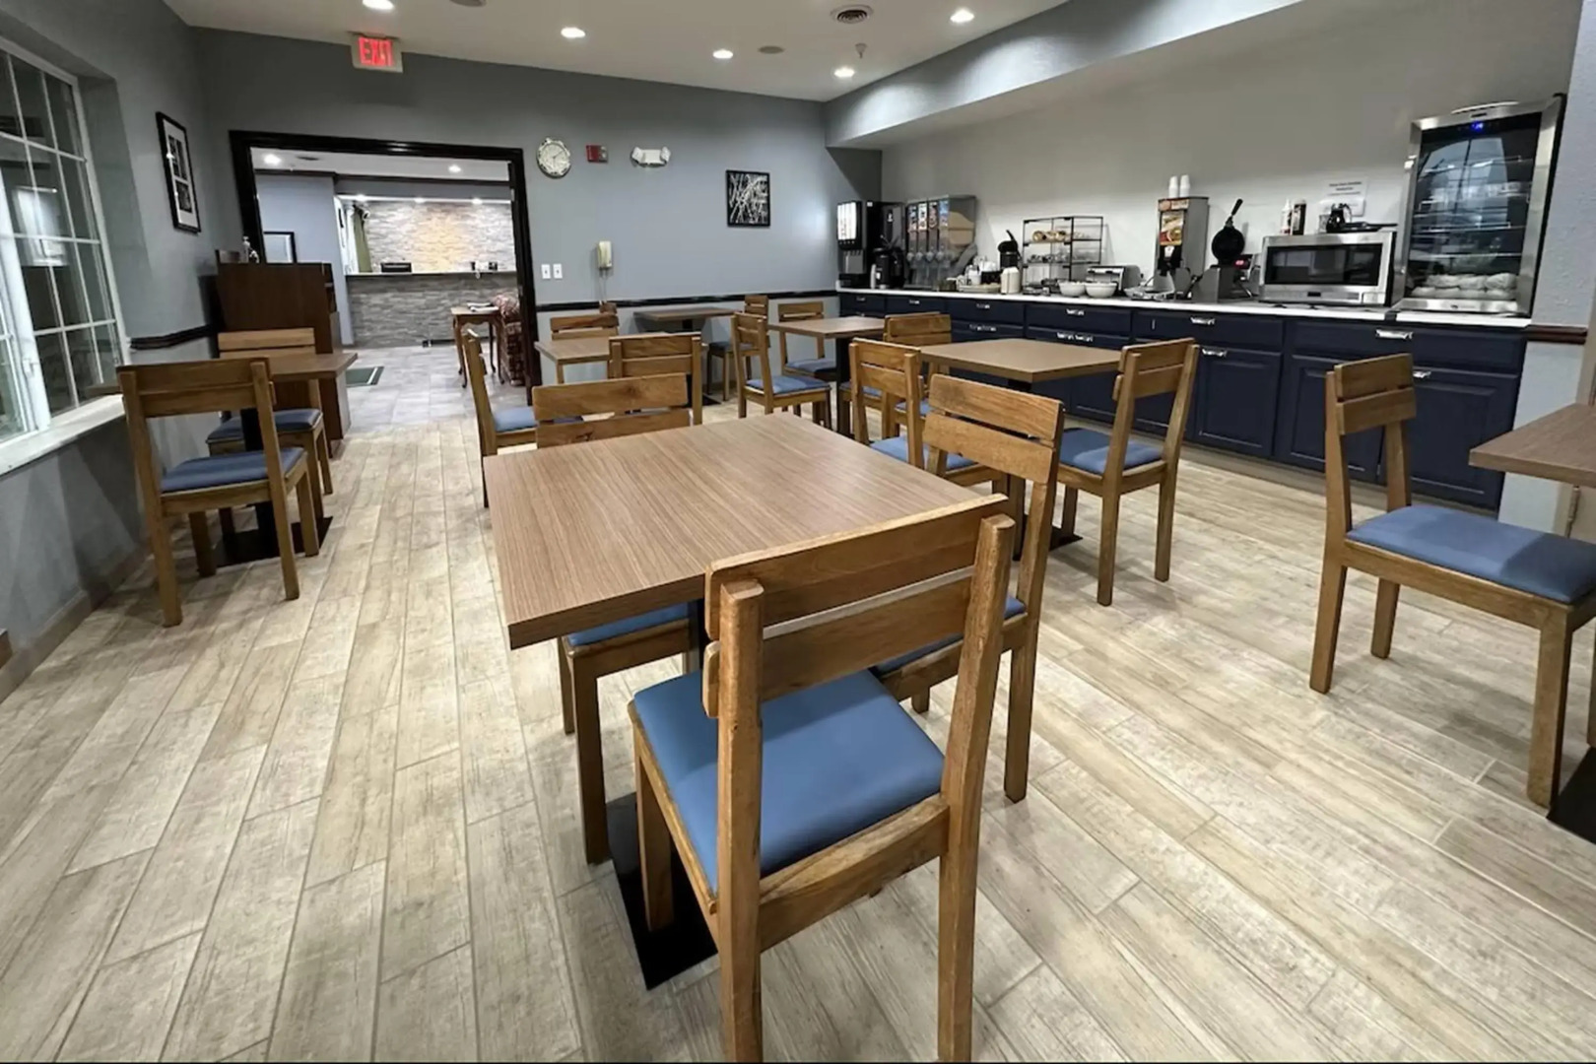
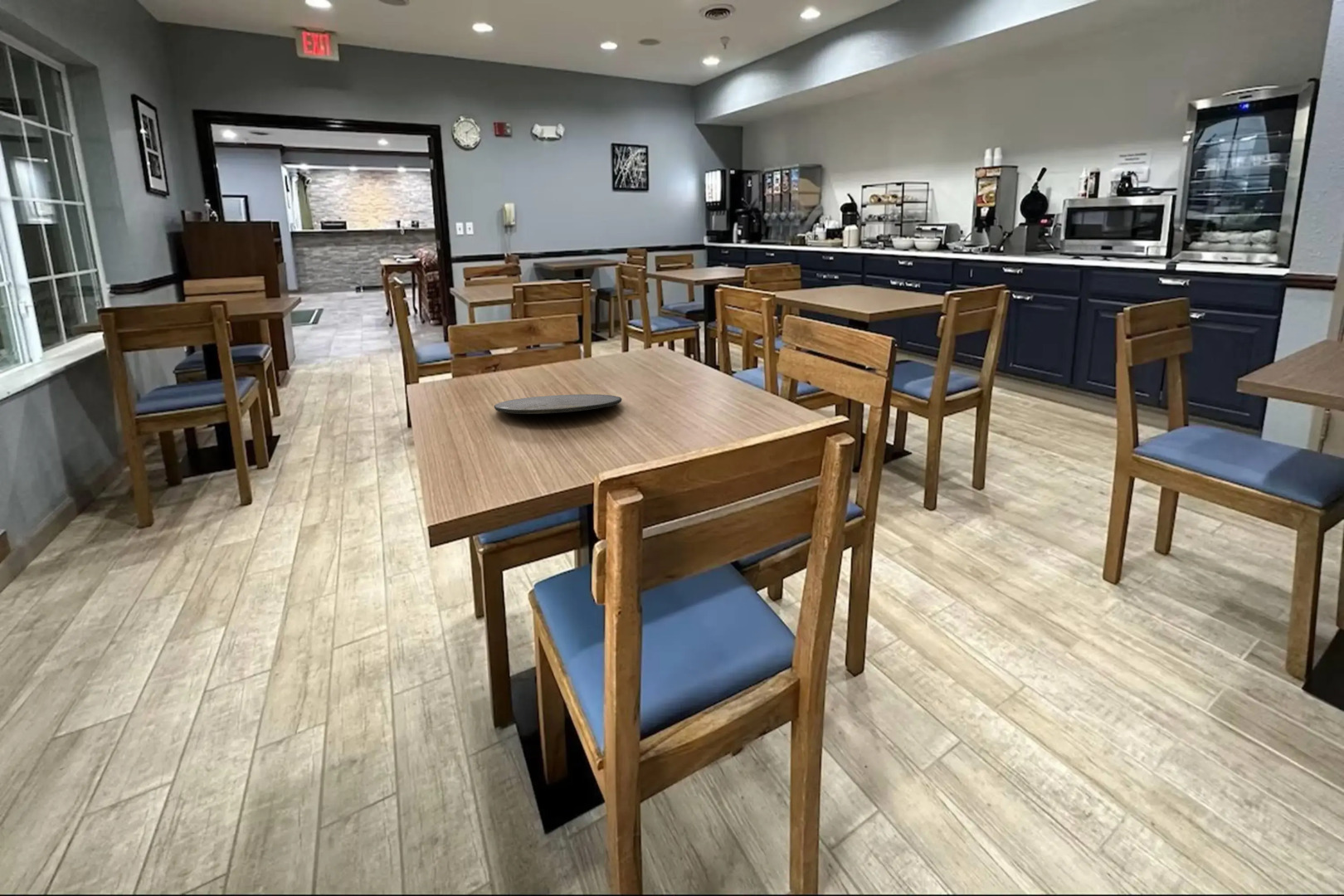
+ plate [494,393,622,415]
